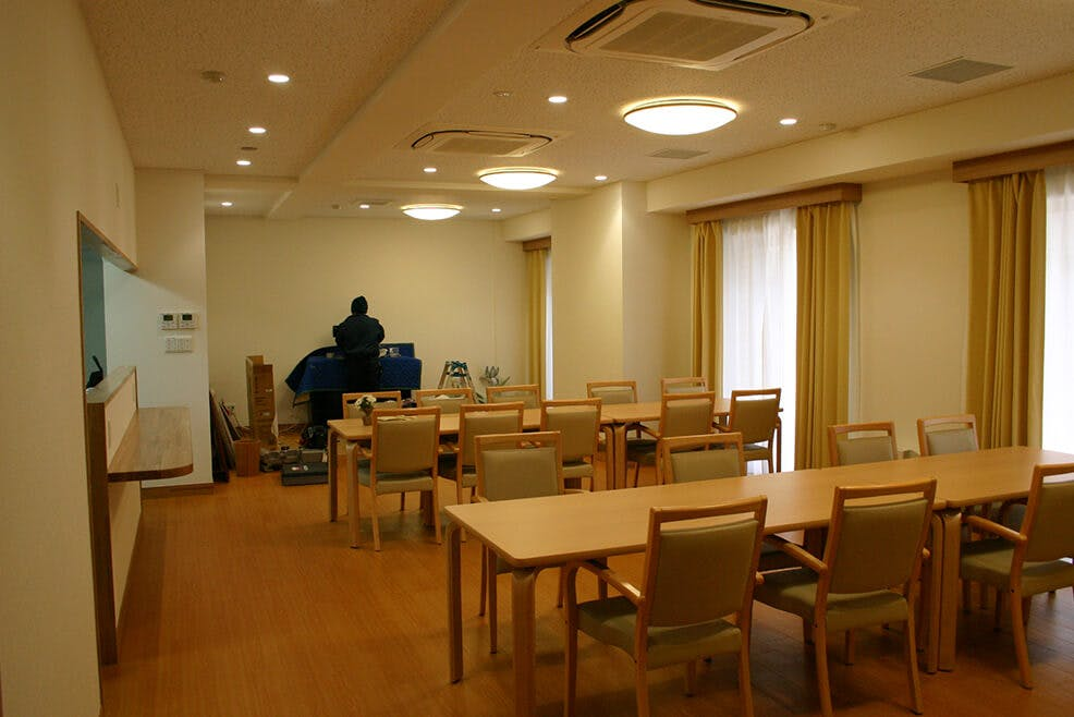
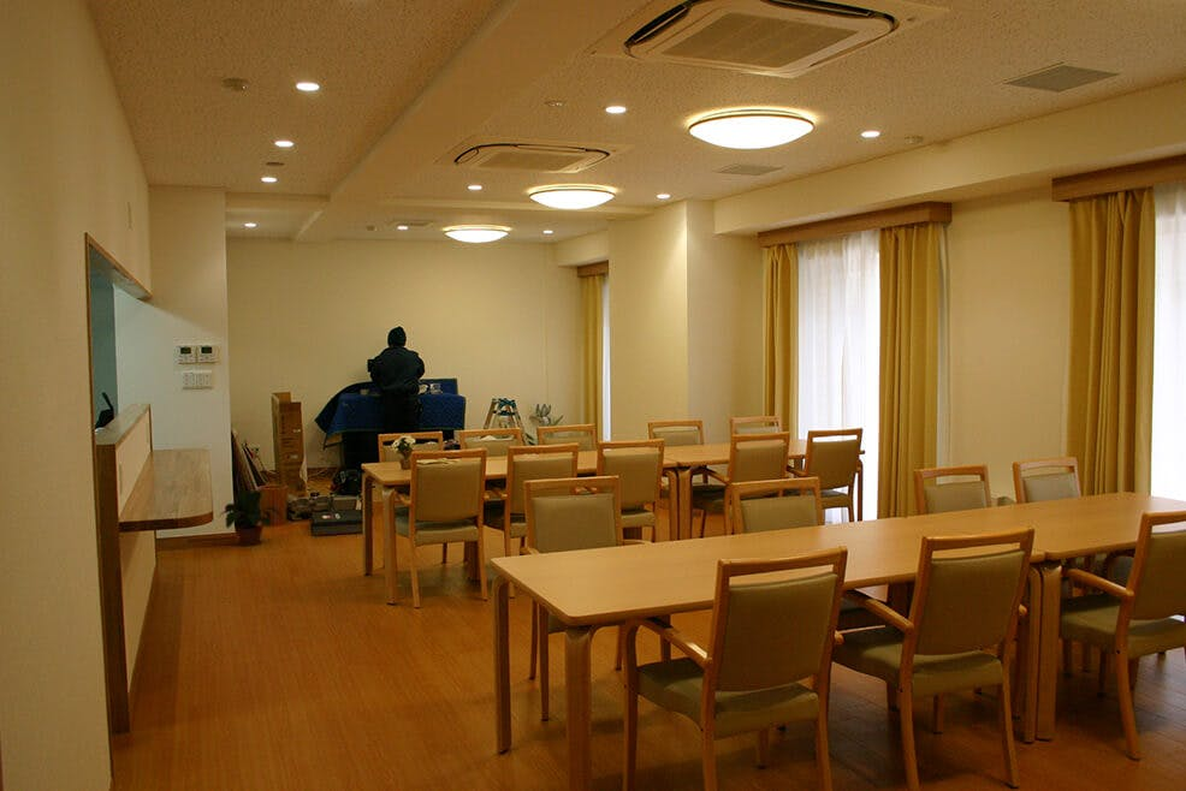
+ potted plant [219,481,284,547]
